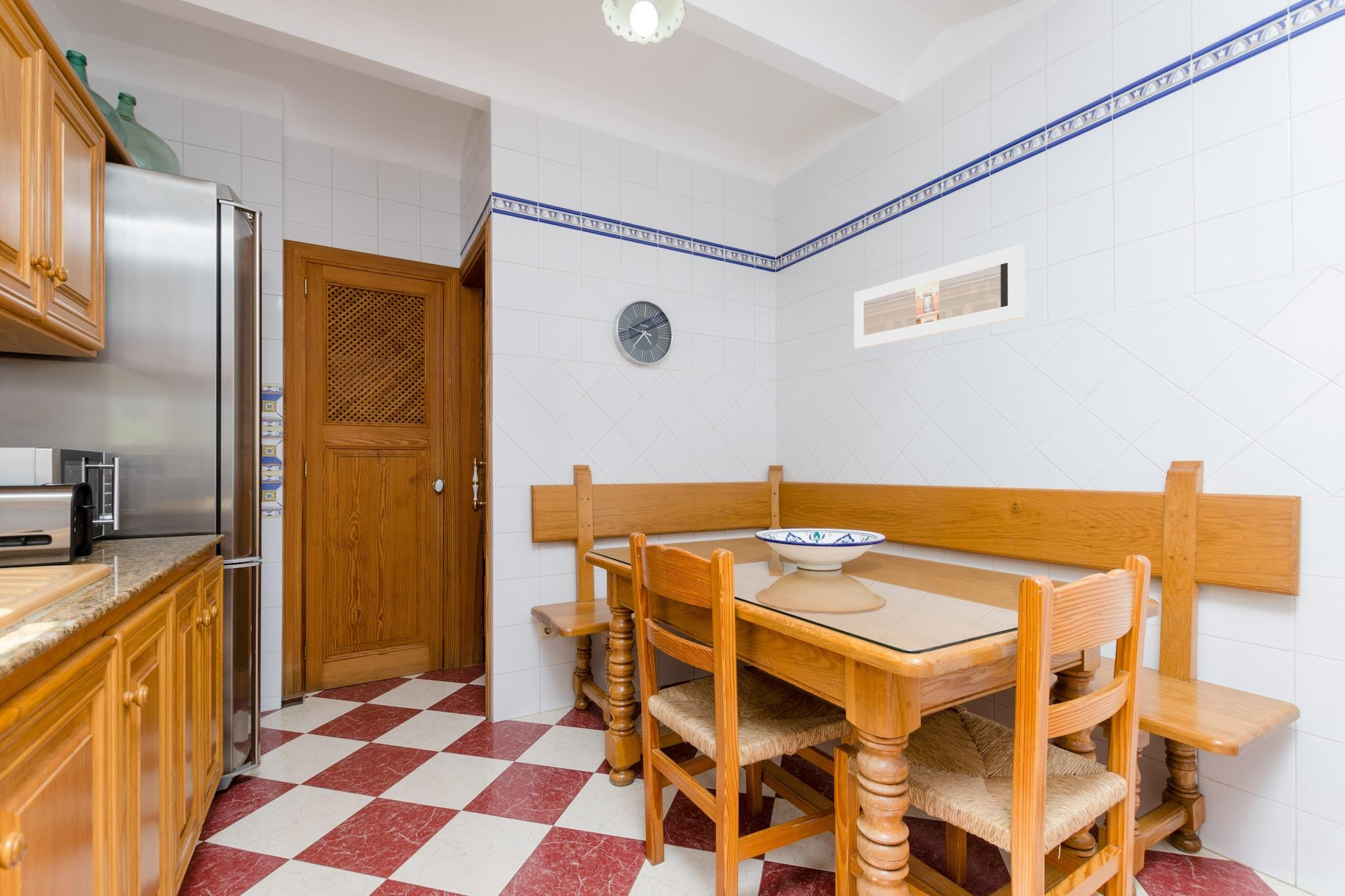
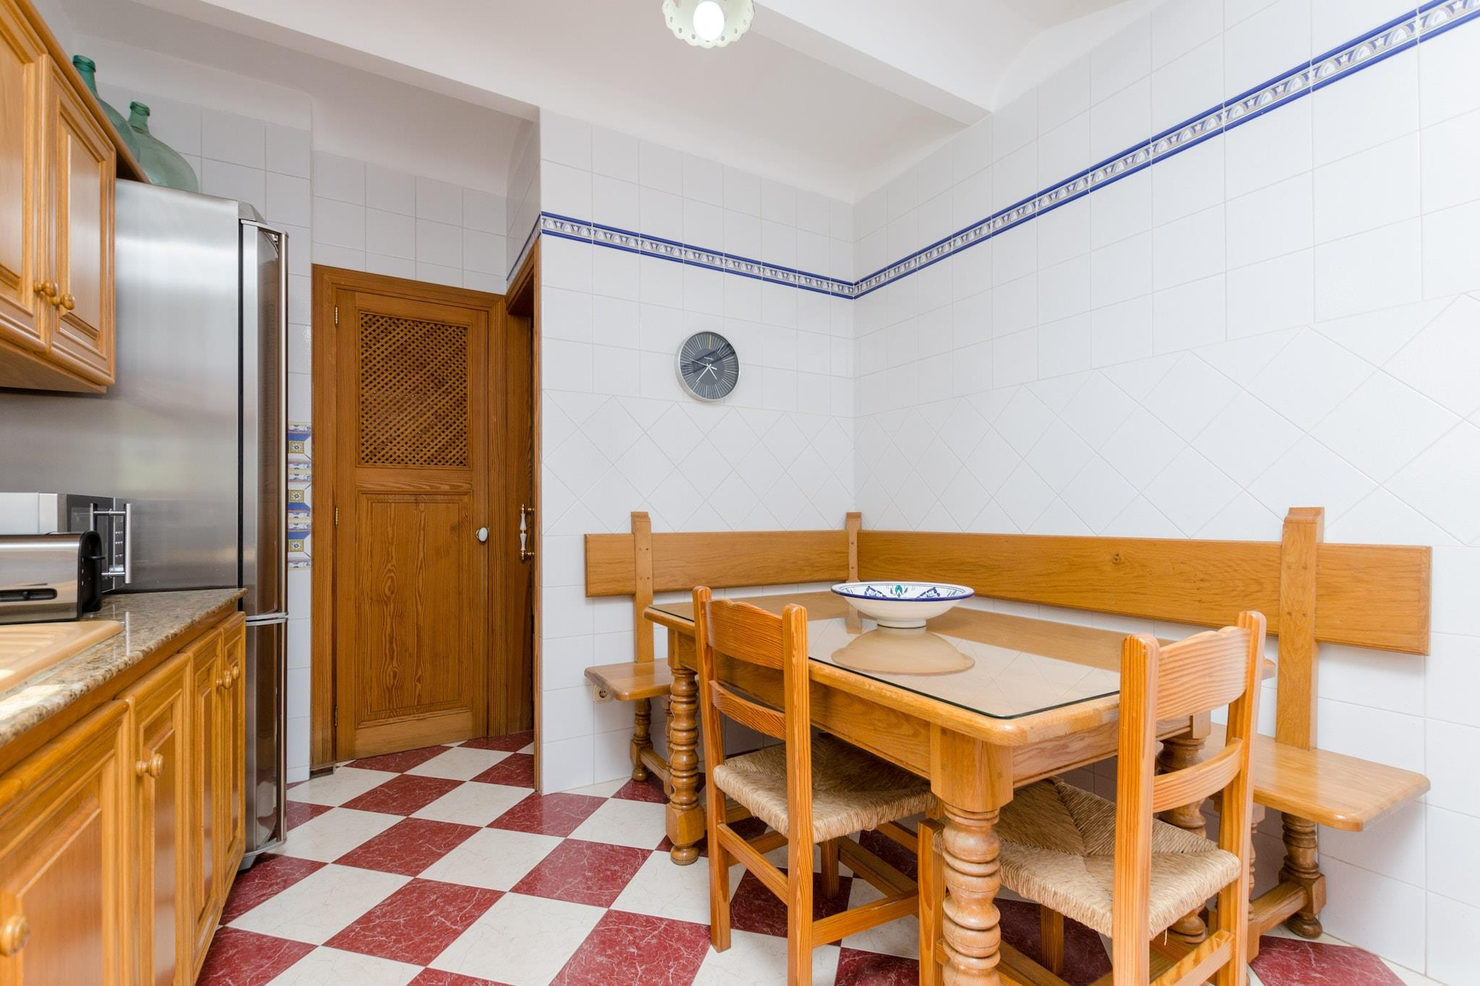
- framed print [854,244,1025,349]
